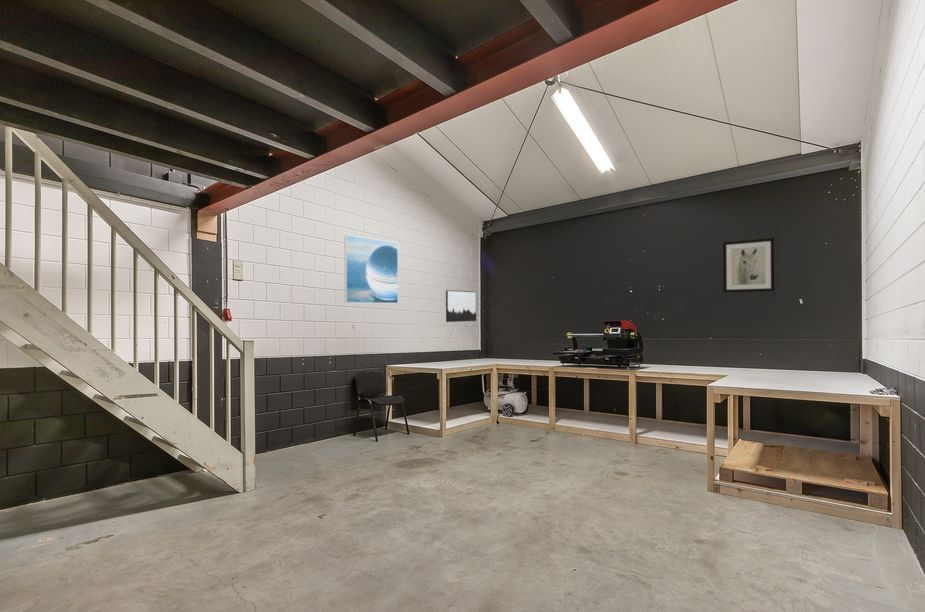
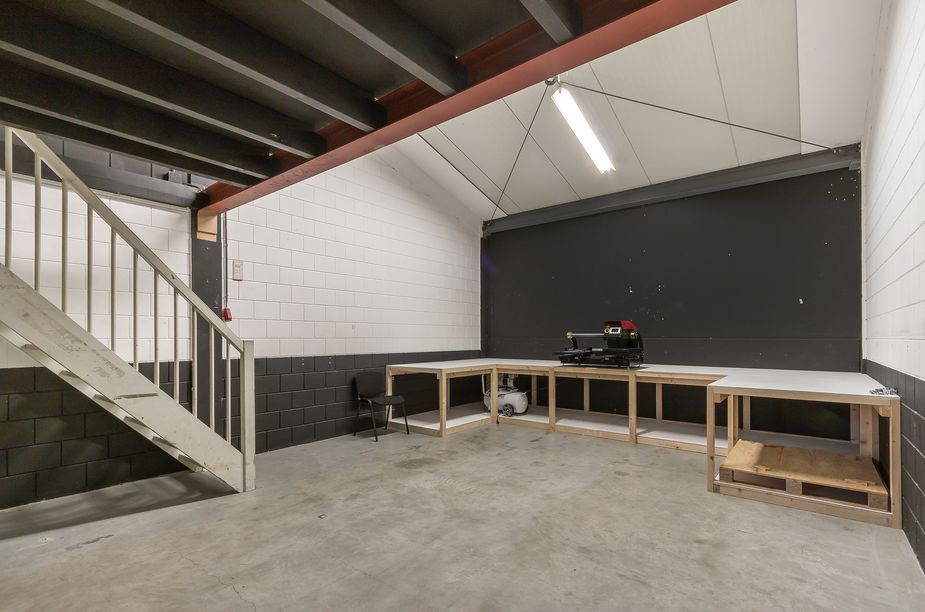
- wall art [722,237,776,294]
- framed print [344,234,399,304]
- wall art [445,289,477,323]
